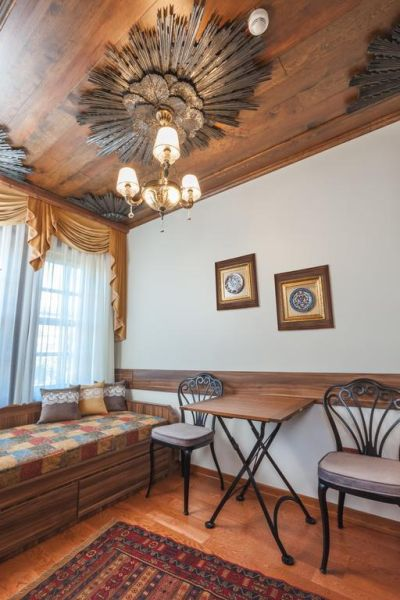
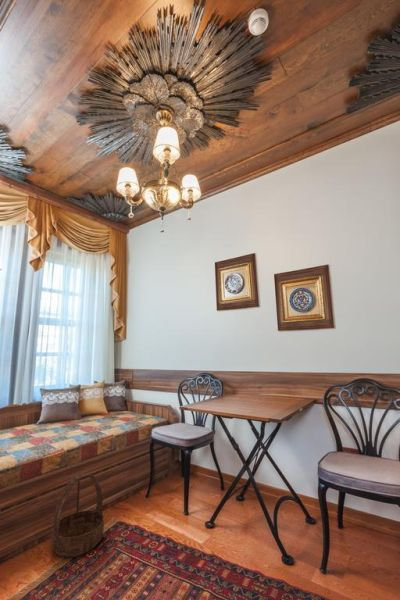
+ basket [50,471,105,558]
